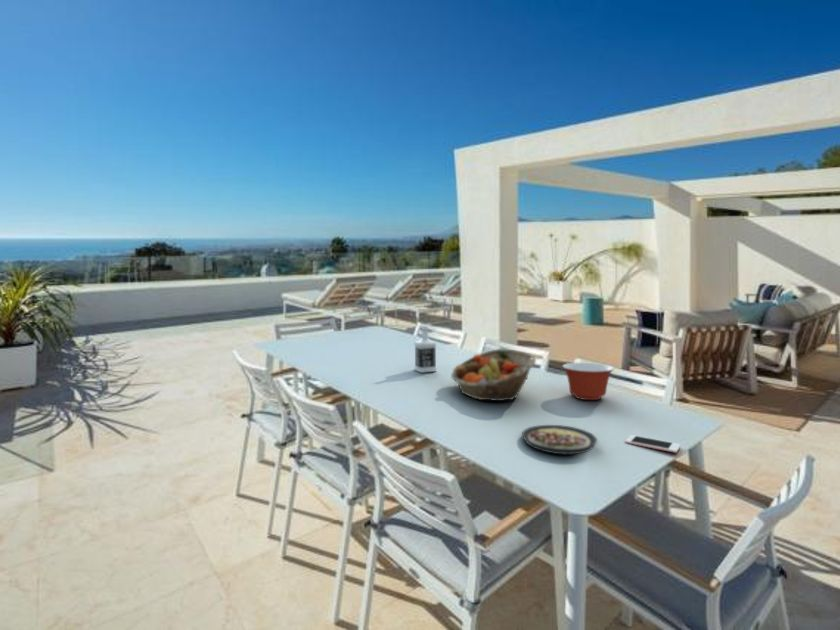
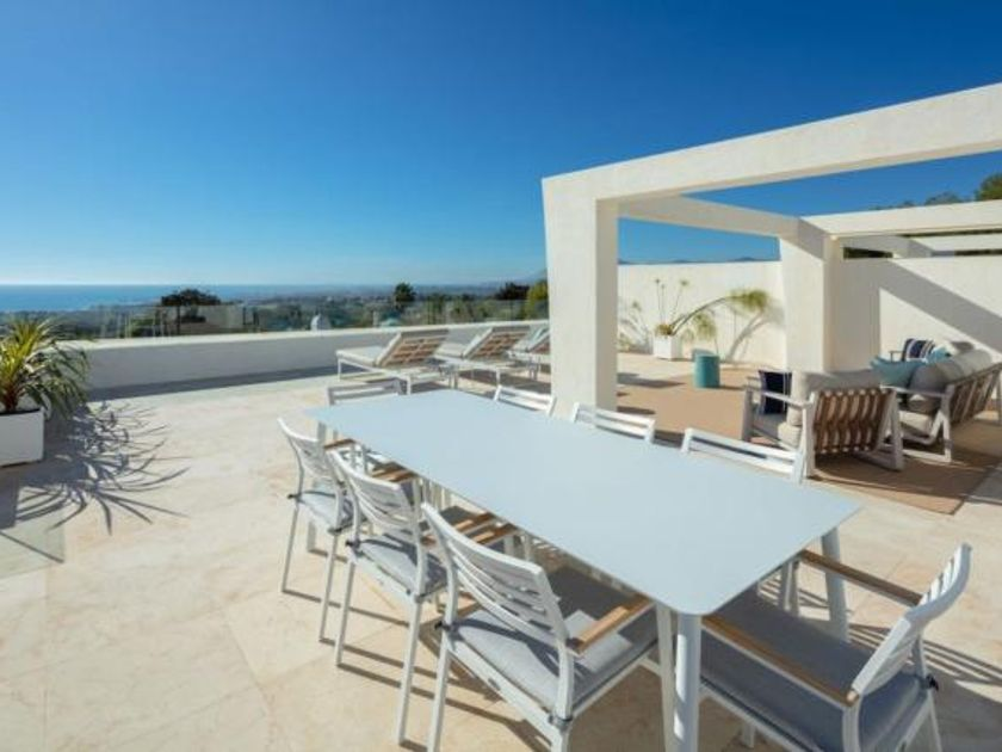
- plate [521,424,598,456]
- mixing bowl [561,362,615,401]
- fruit basket [450,348,537,402]
- cell phone [624,434,682,454]
- bottle [413,325,438,374]
